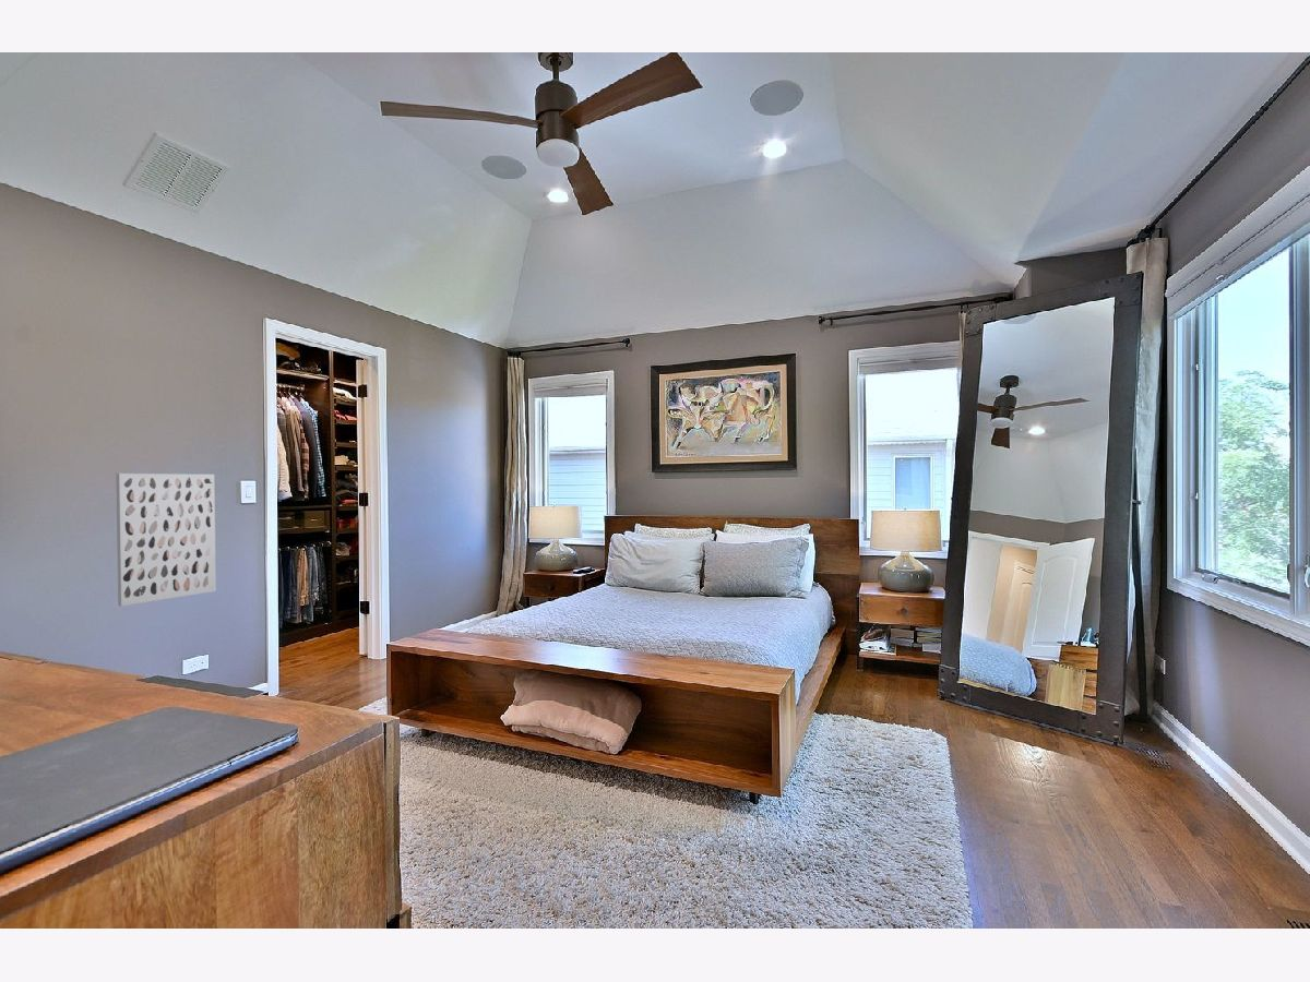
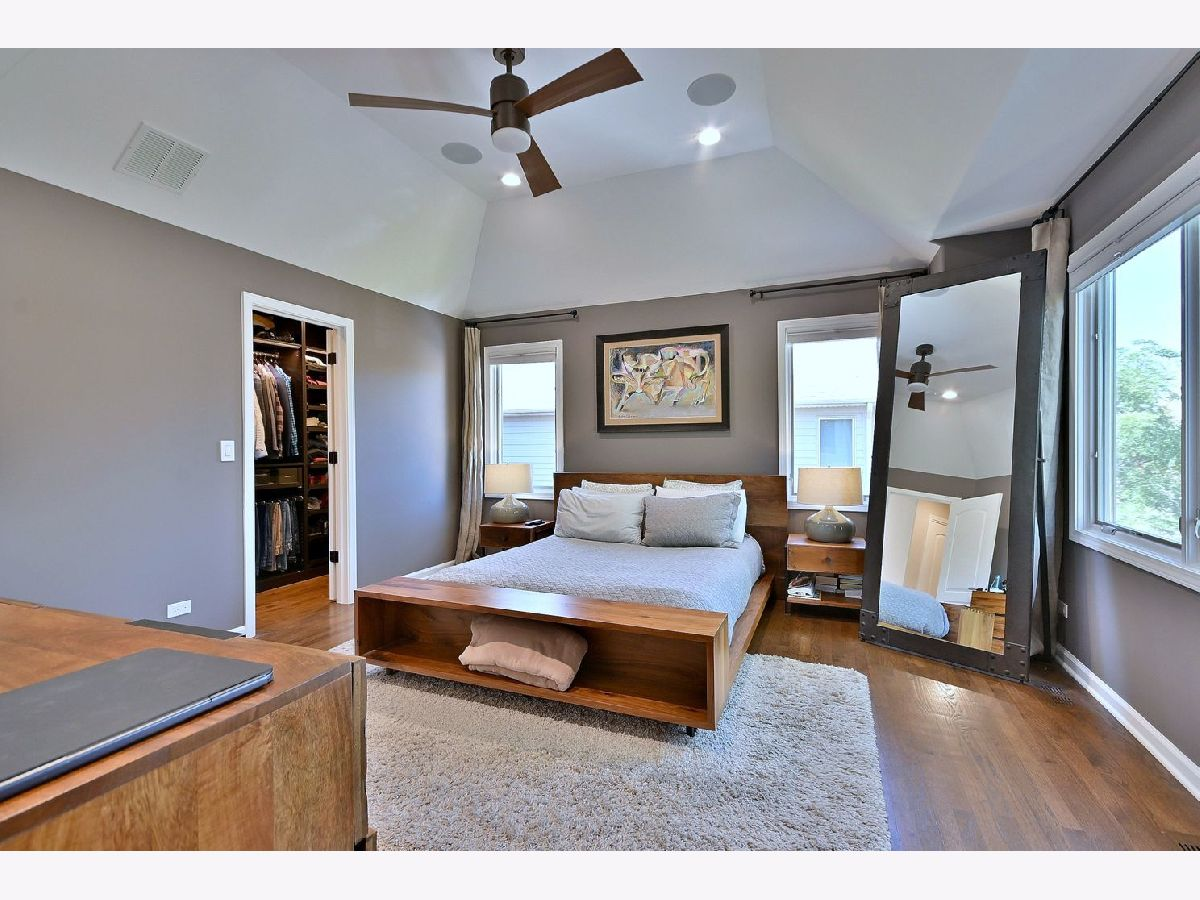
- wall art [115,472,217,607]
